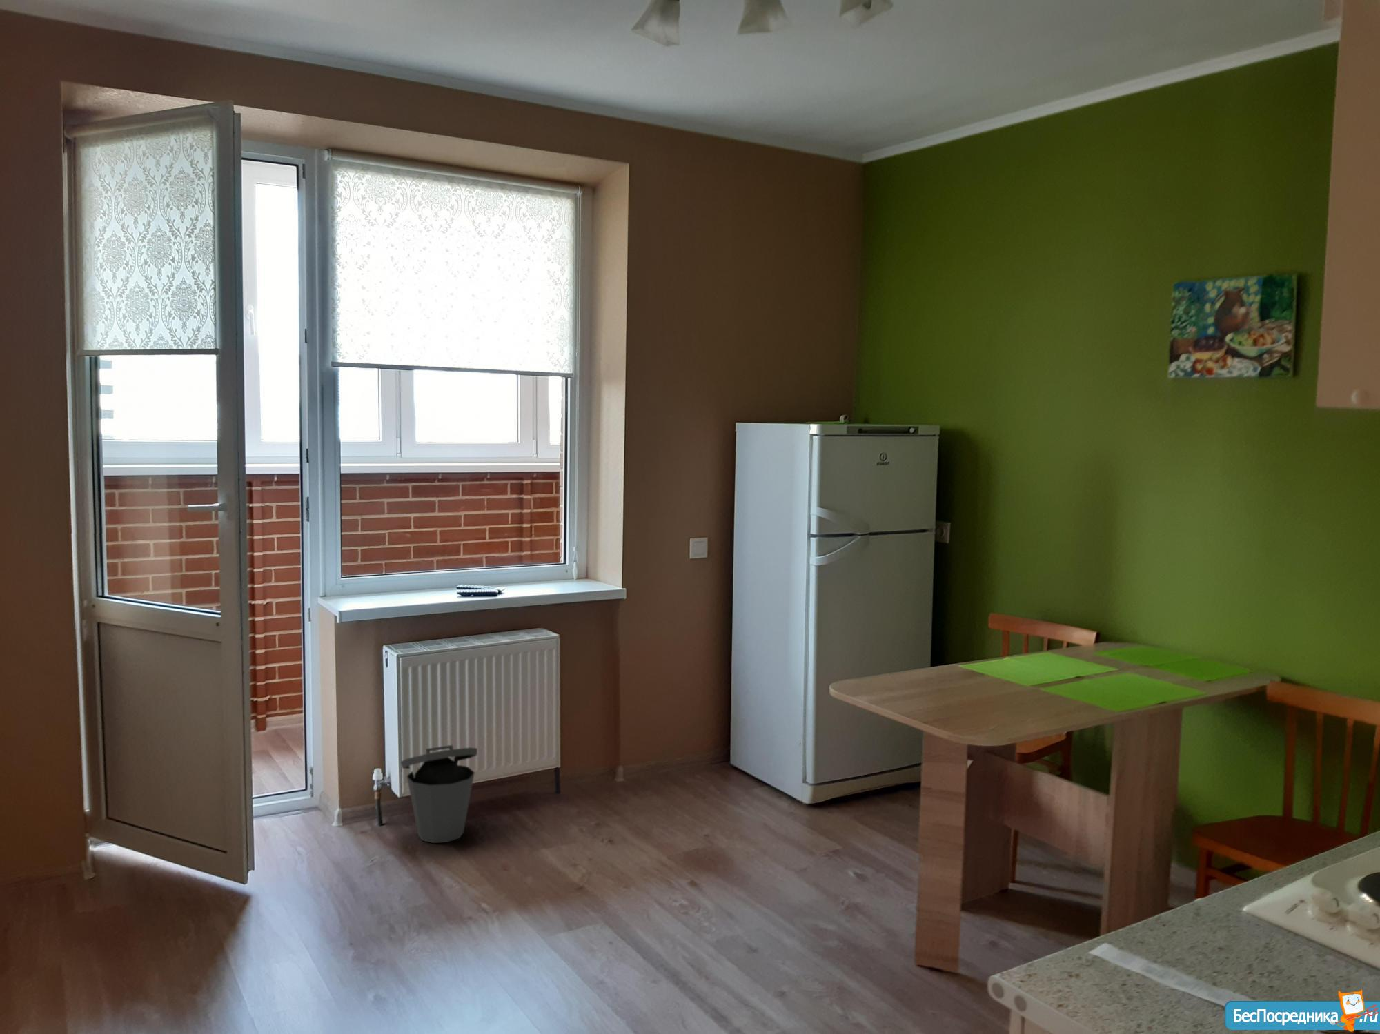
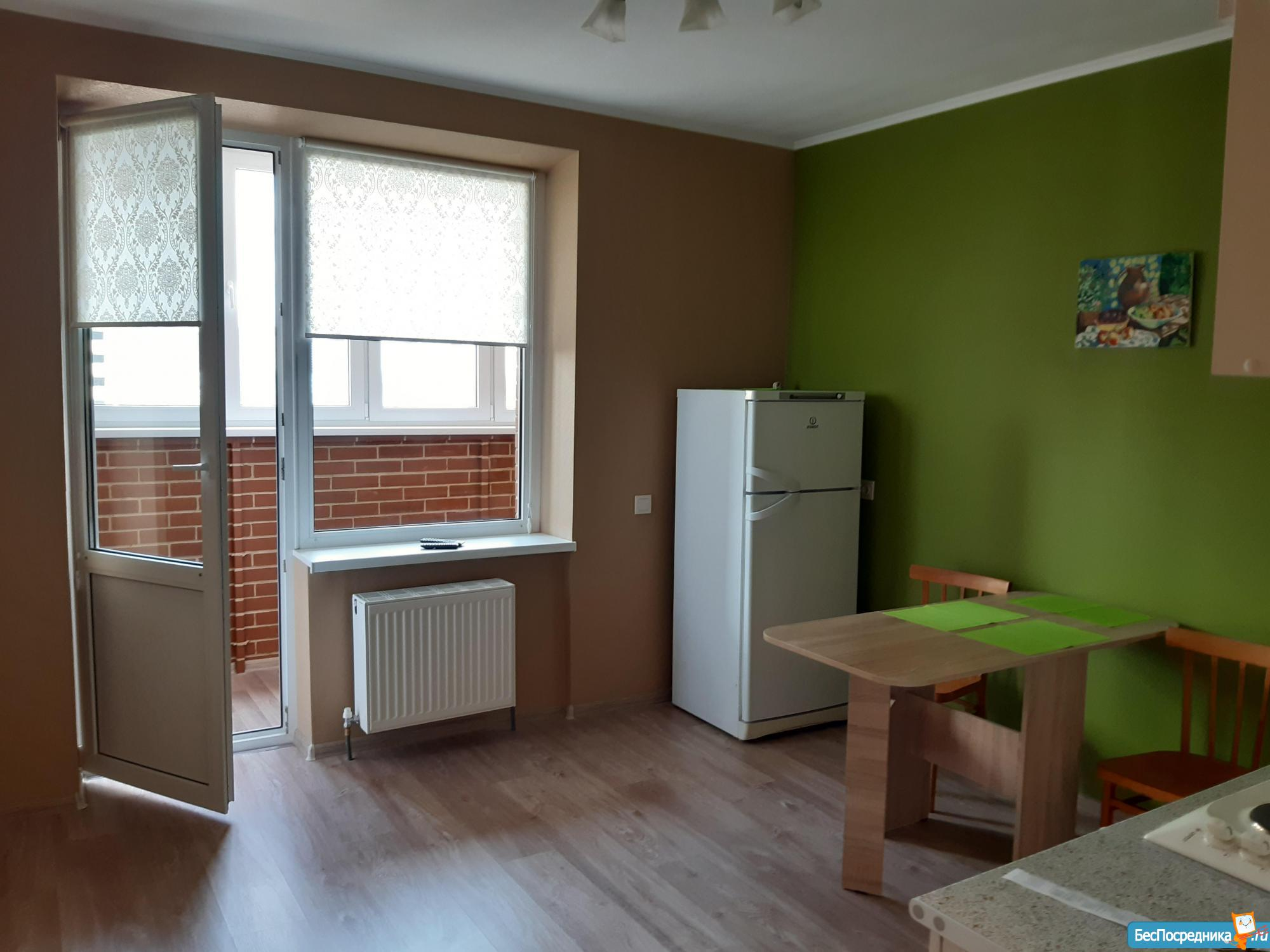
- trash can [400,744,478,844]
